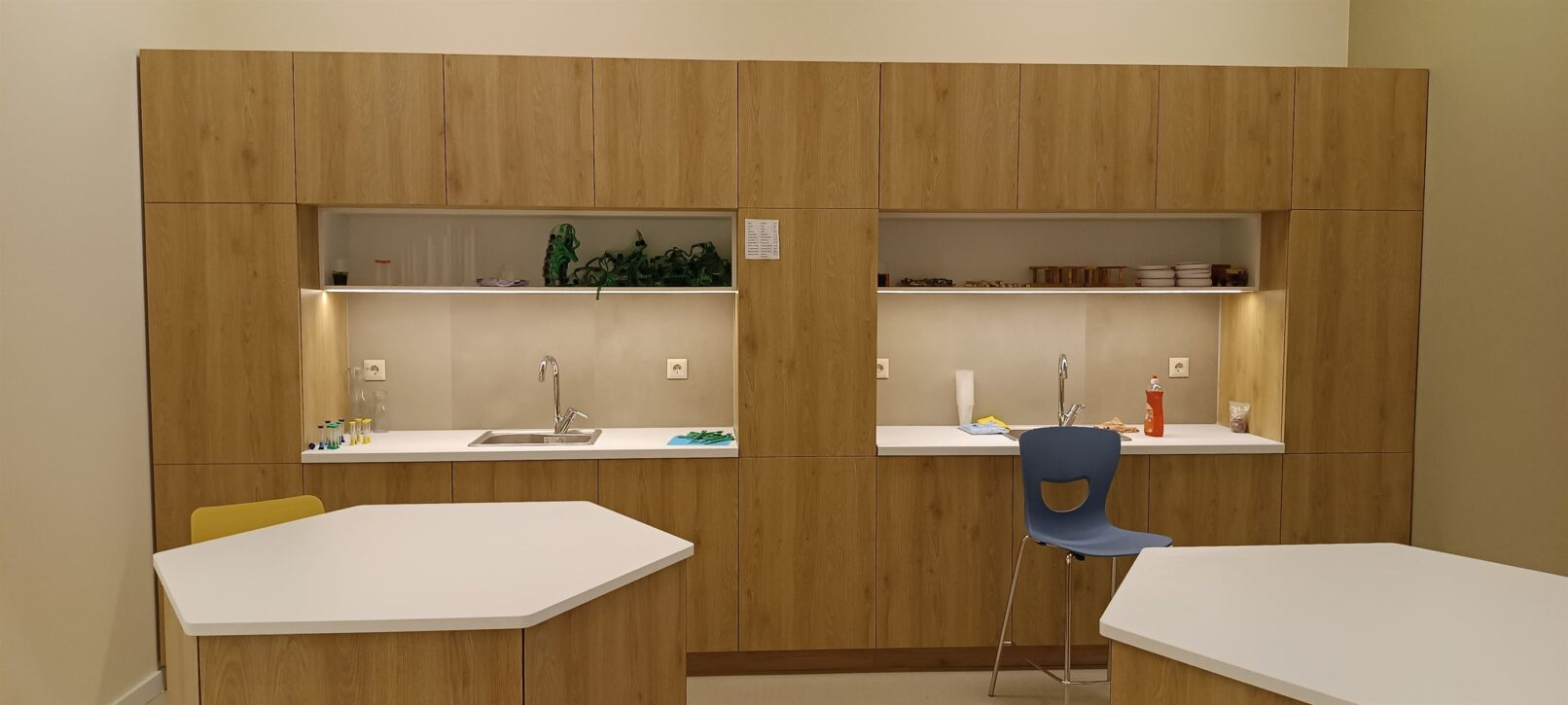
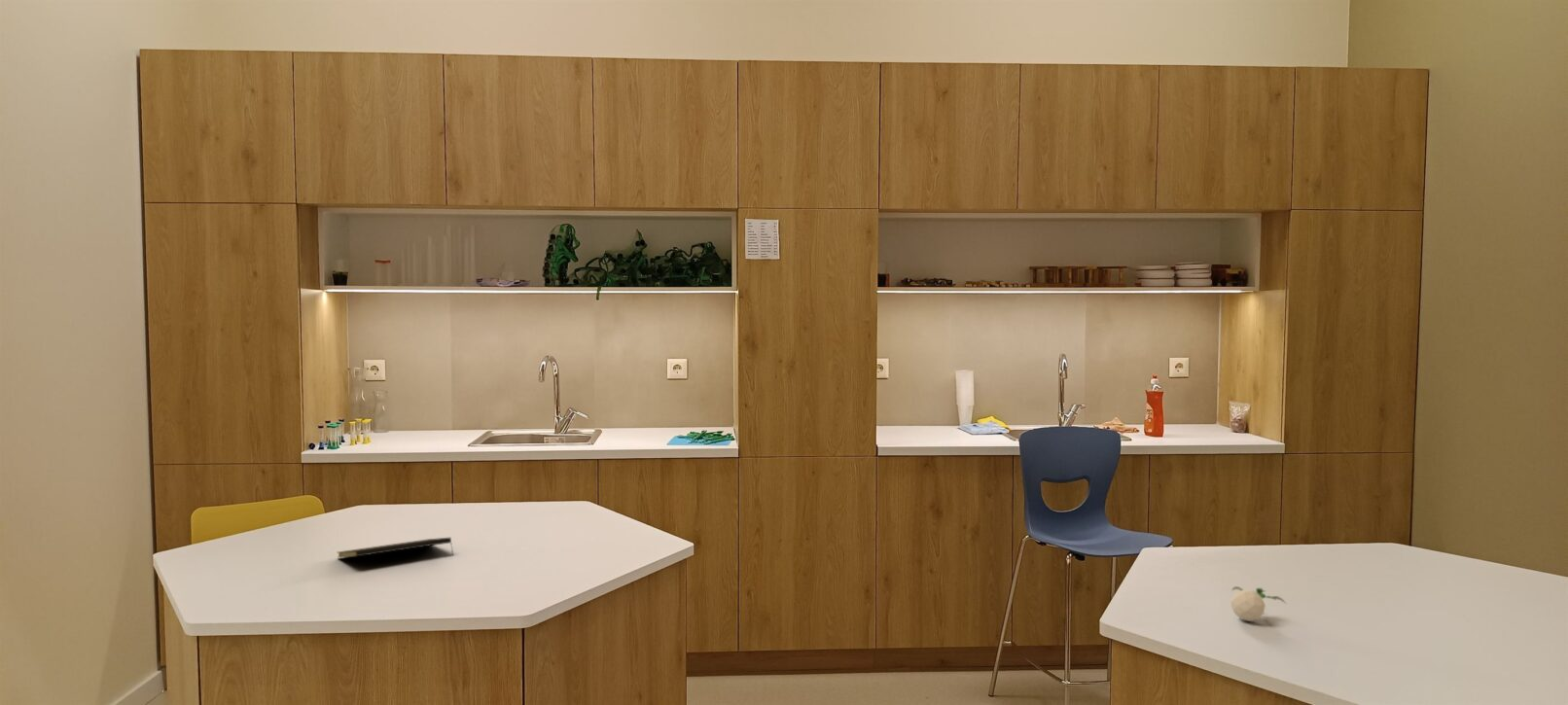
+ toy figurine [1230,585,1287,622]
+ notepad [337,537,454,559]
